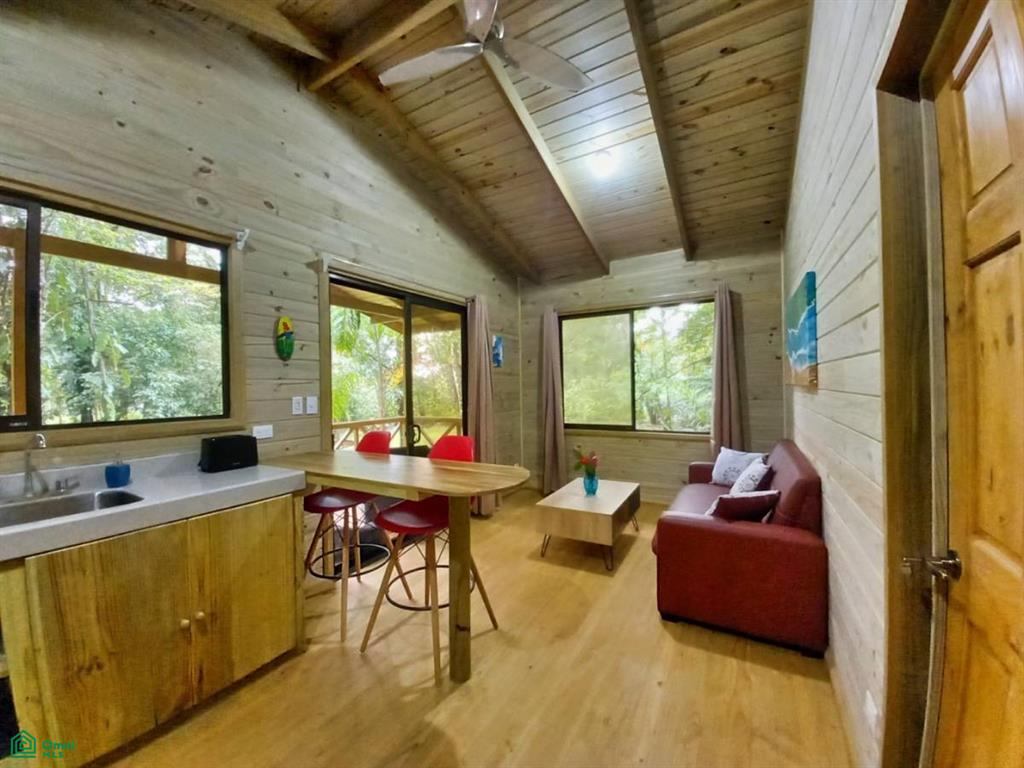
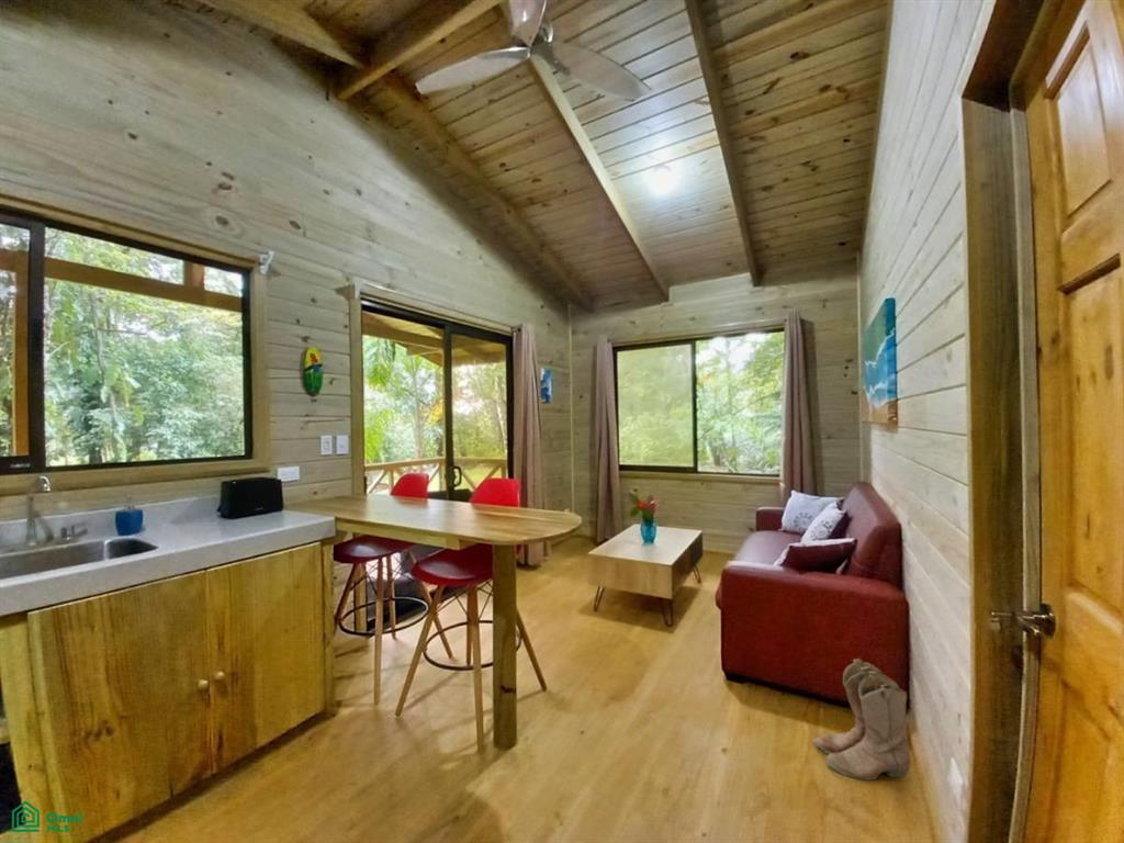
+ boots [812,657,912,782]
